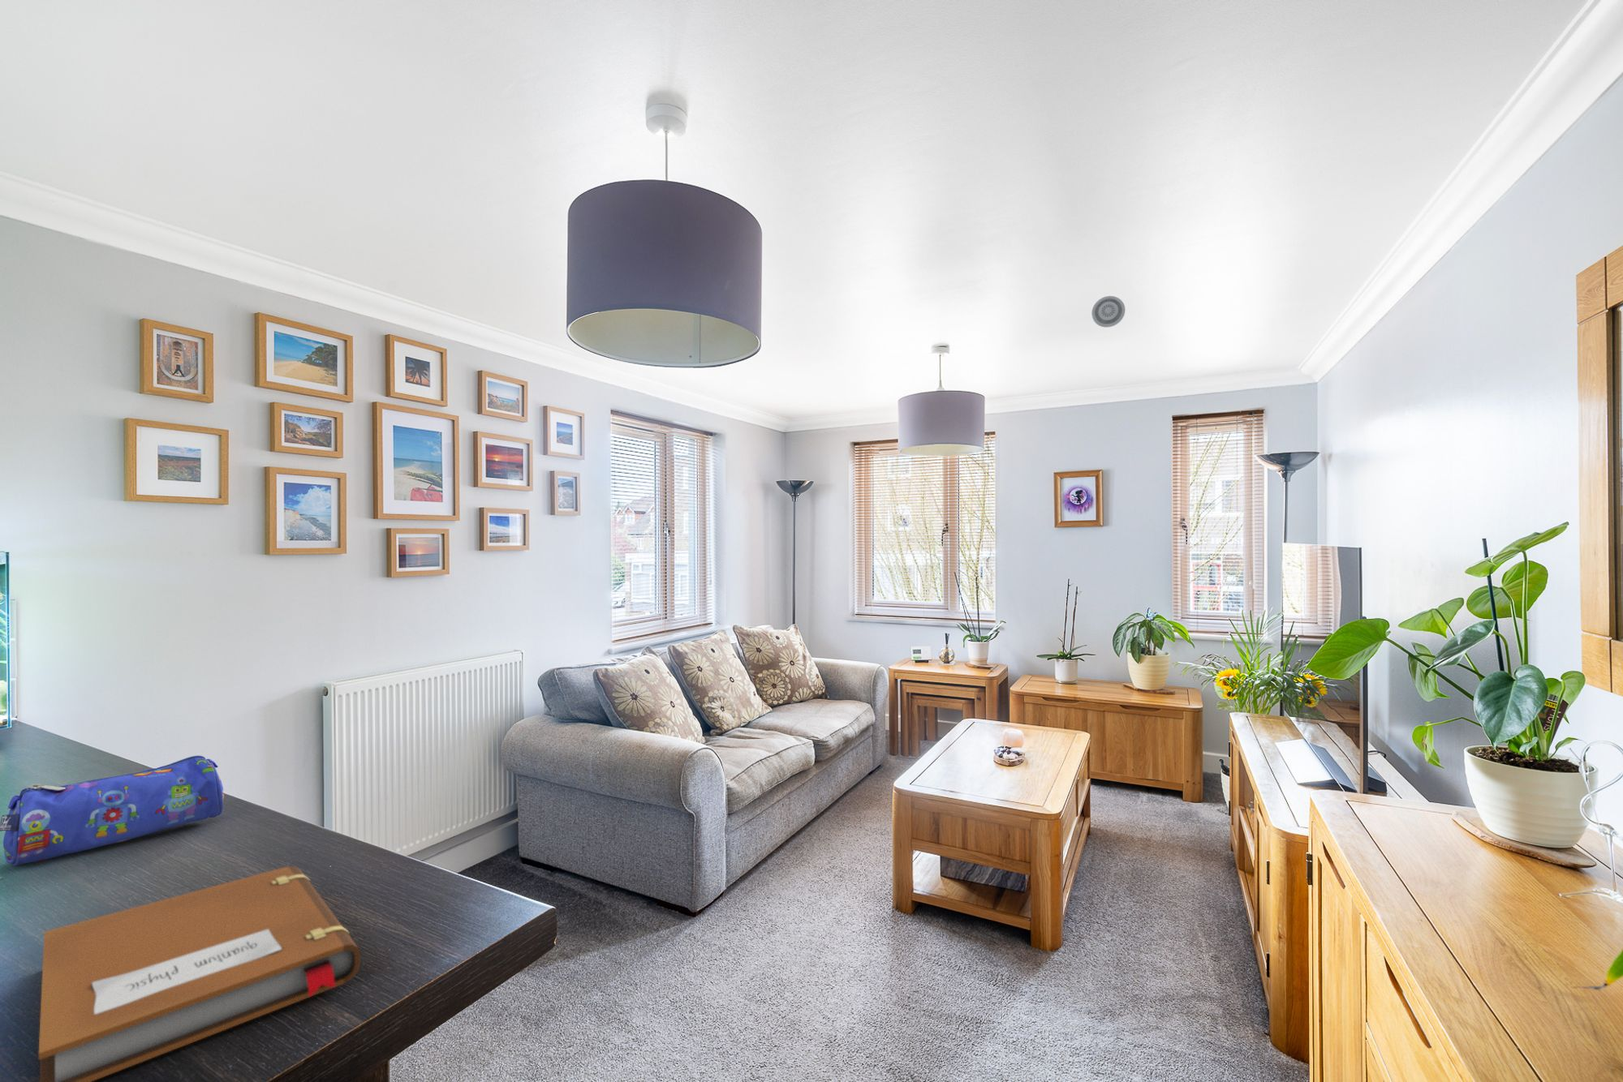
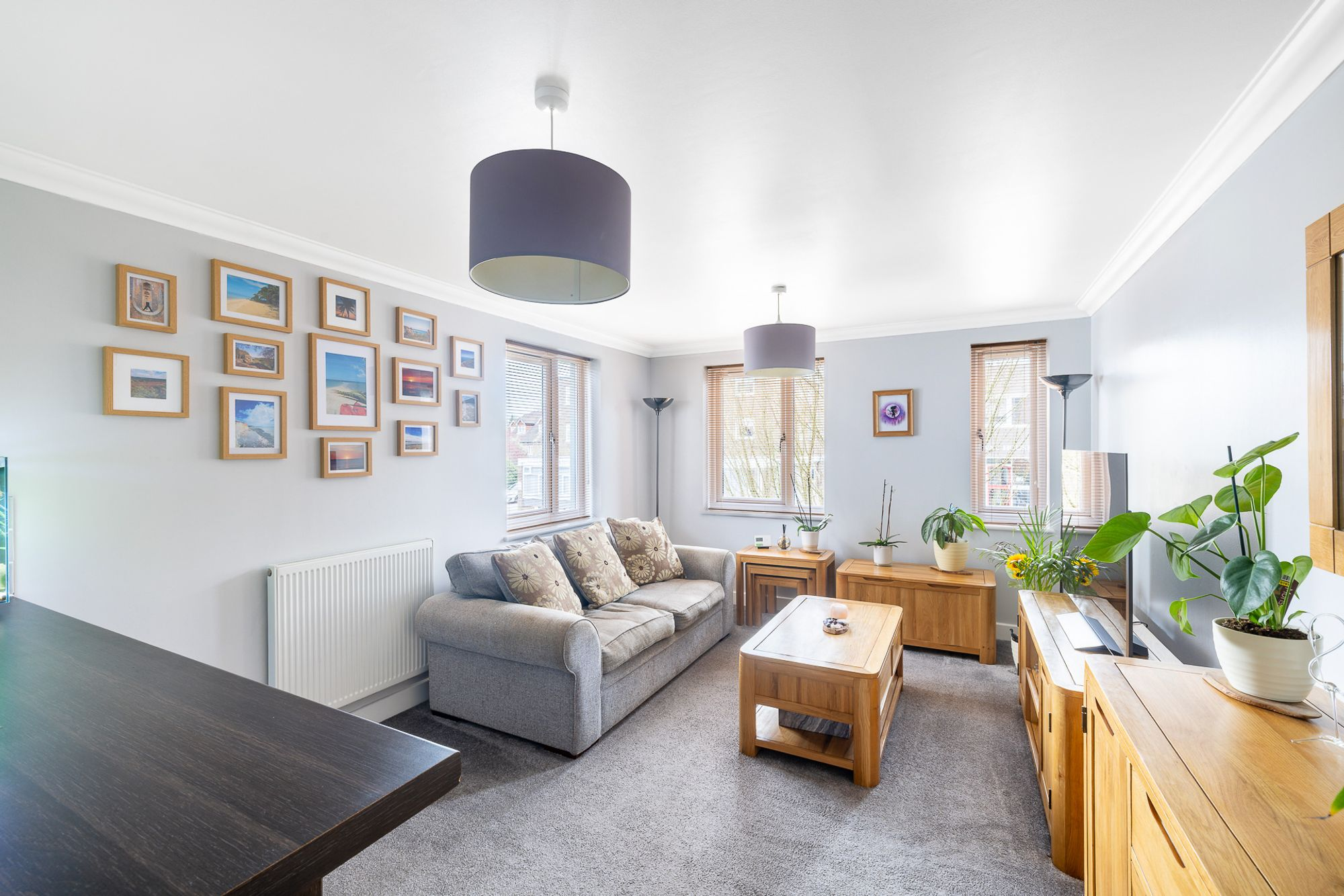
- pencil case [0,755,225,866]
- smoke detector [1090,295,1127,327]
- notebook [39,866,361,1082]
